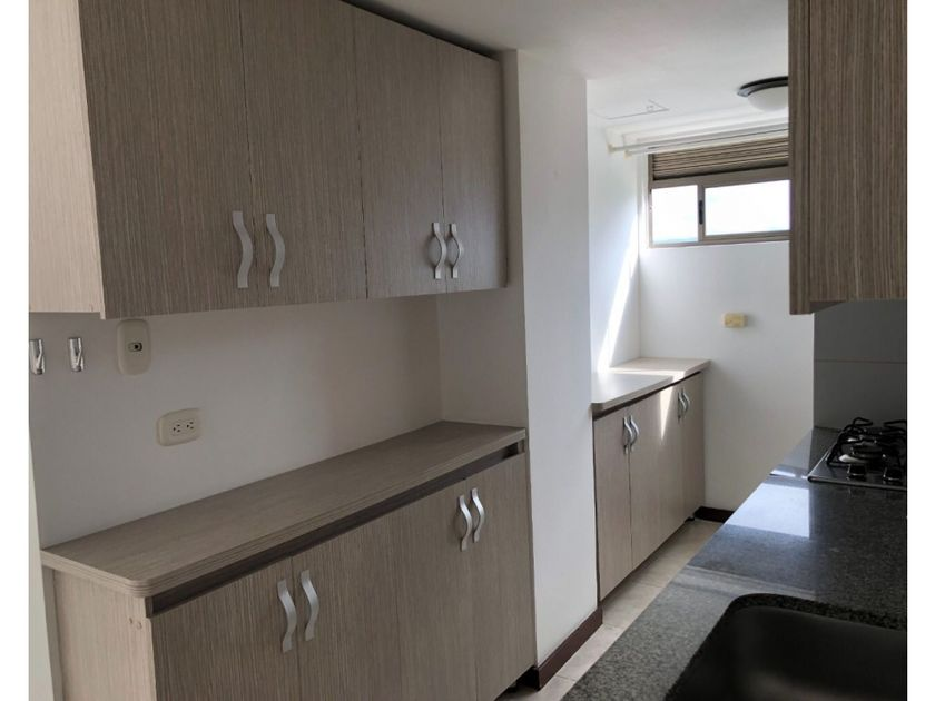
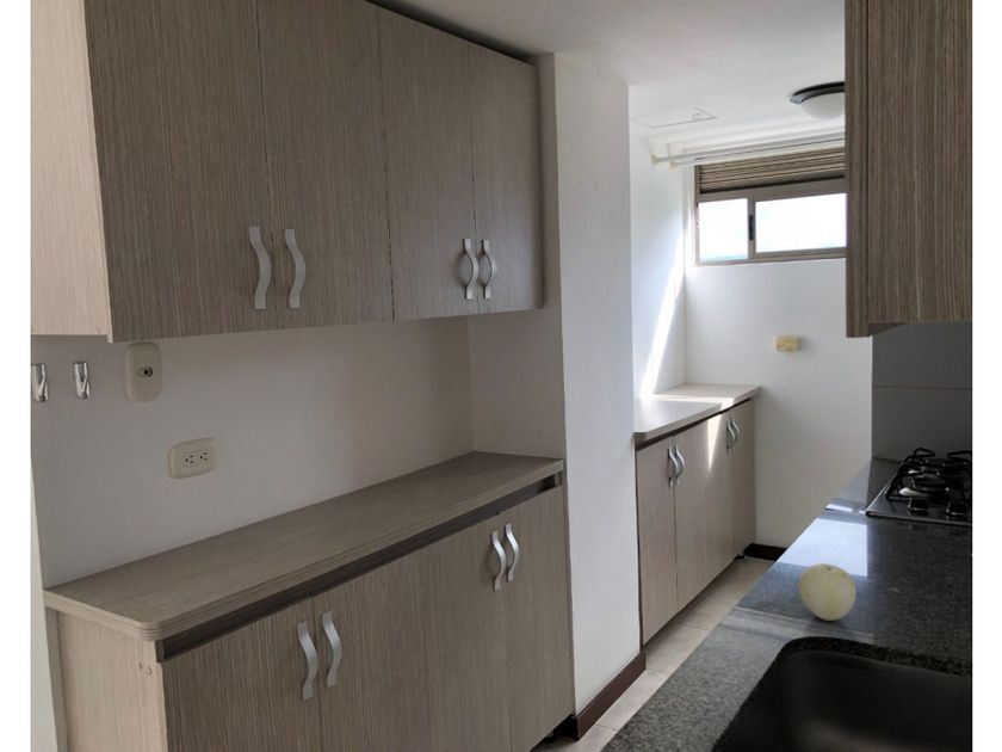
+ fruit [798,562,858,622]
